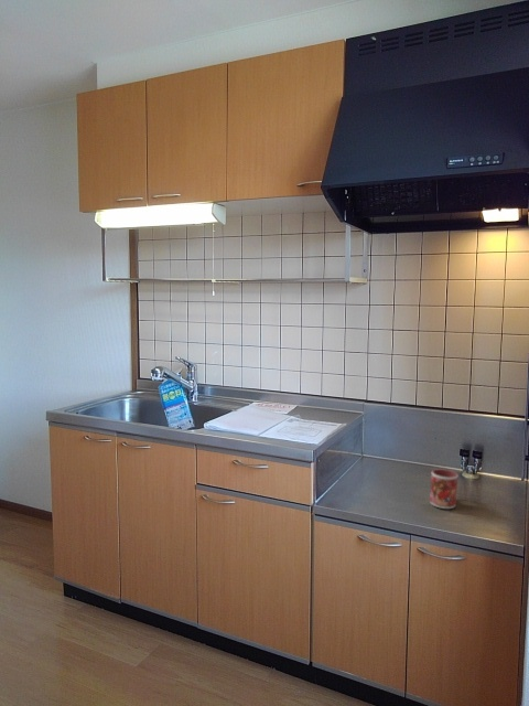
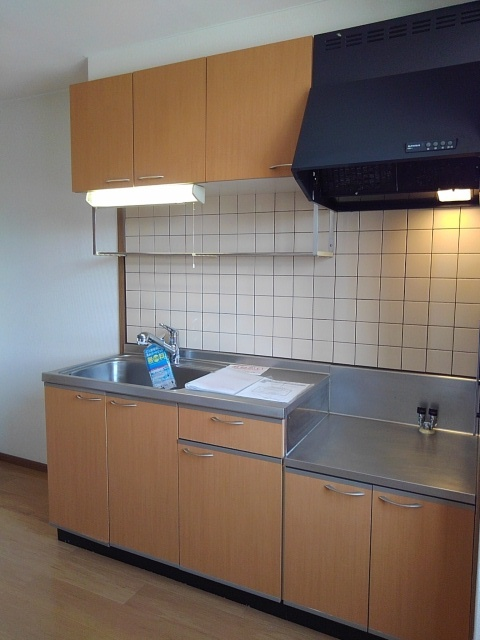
- mug [429,468,458,510]
